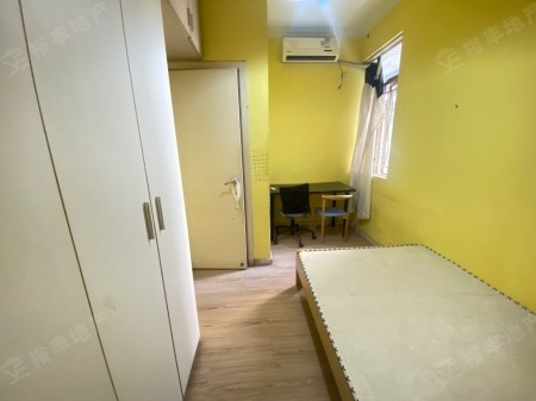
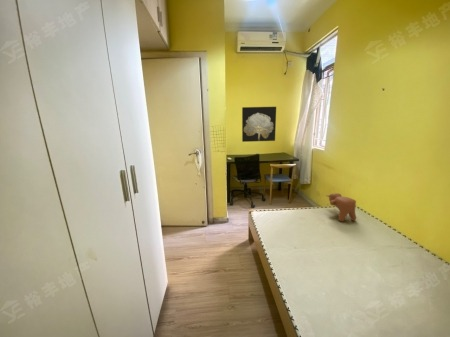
+ wall art [241,106,277,143]
+ teddy bear [325,192,357,222]
